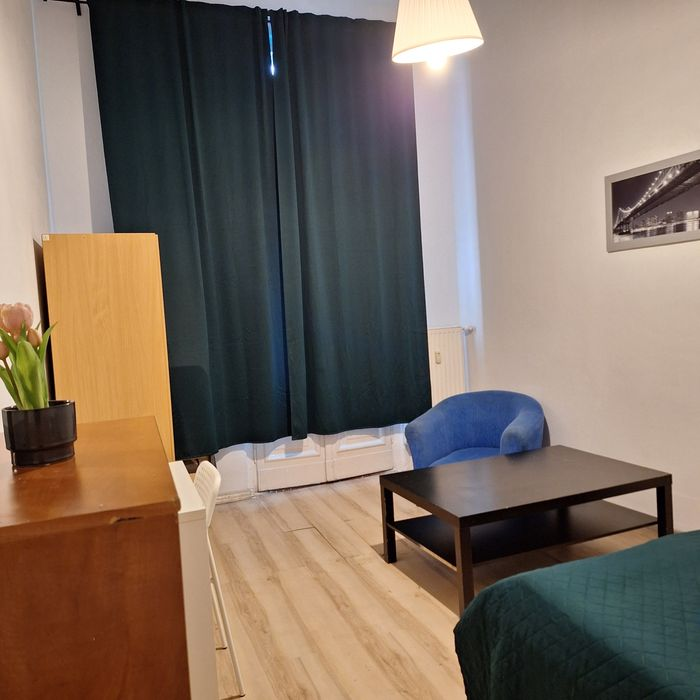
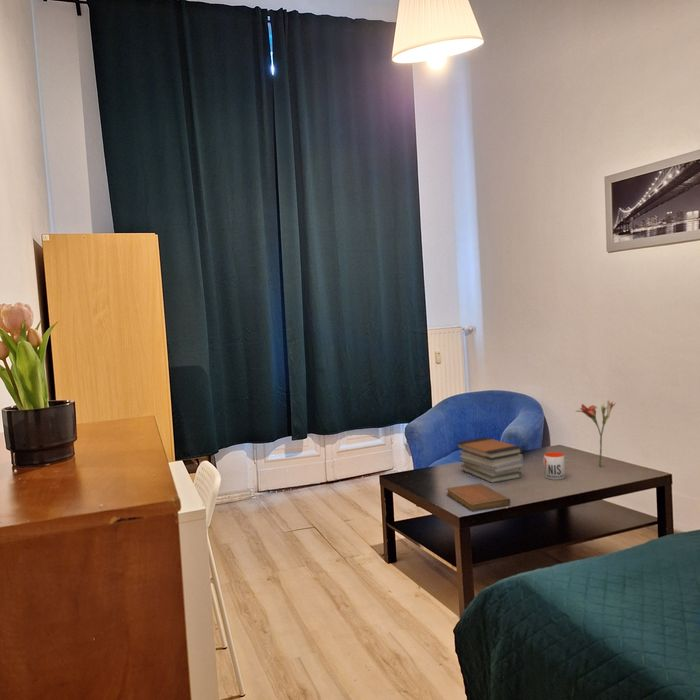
+ book stack [455,436,524,484]
+ flower [575,400,616,468]
+ mug [542,451,566,481]
+ notebook [446,482,512,512]
